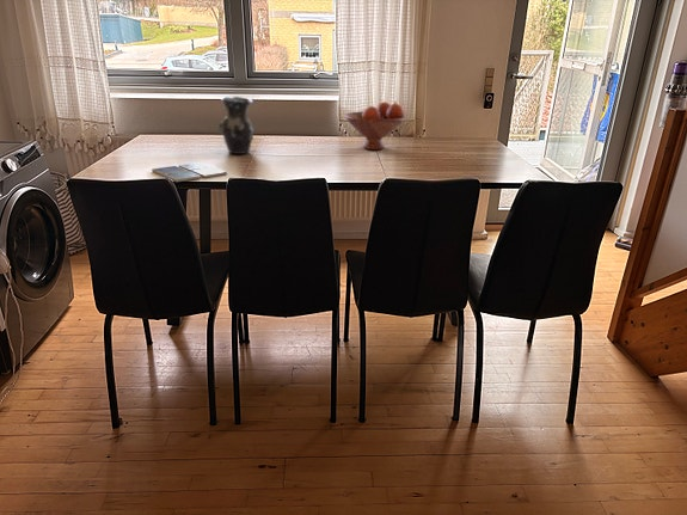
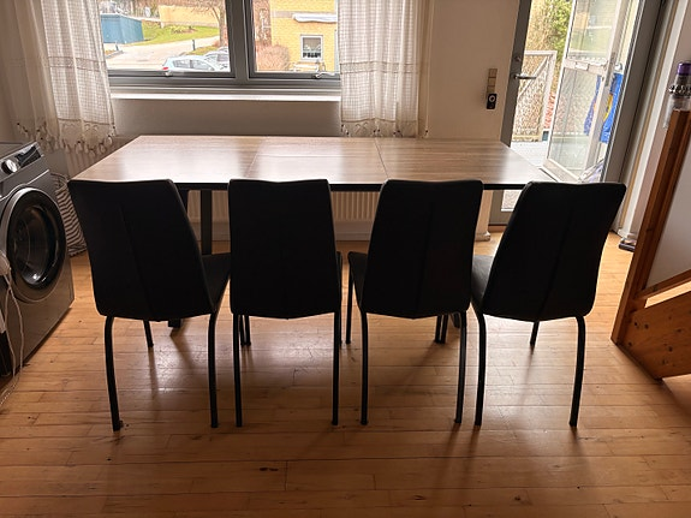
- vase [217,96,254,155]
- drink coaster [151,161,228,183]
- fruit bowl [344,100,406,151]
